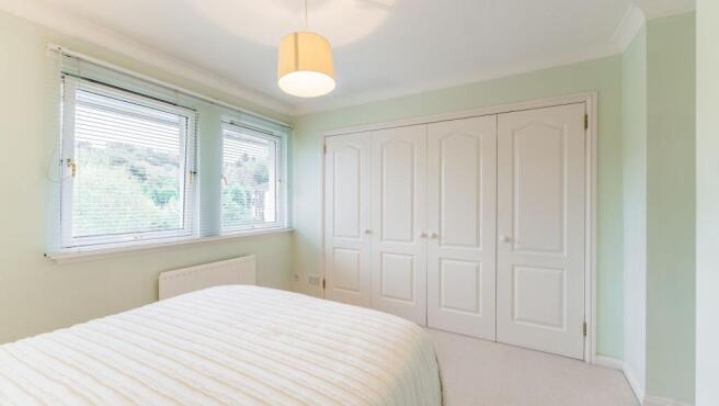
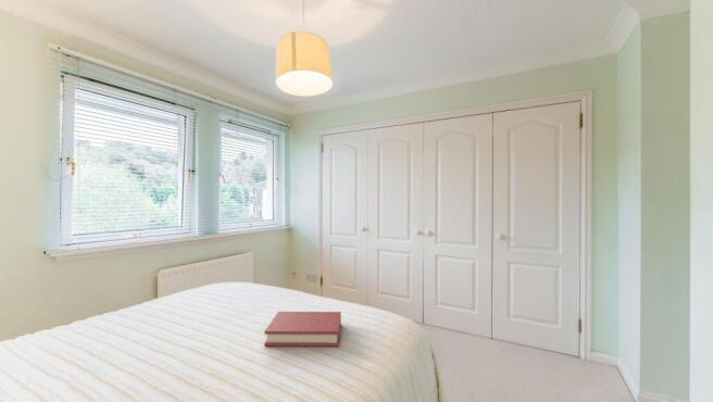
+ hardback book [263,311,342,348]
